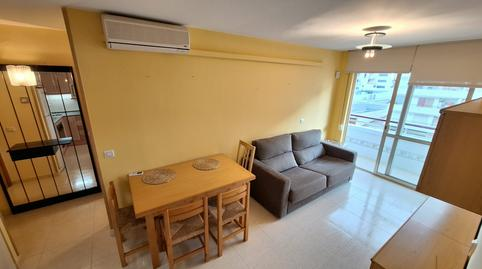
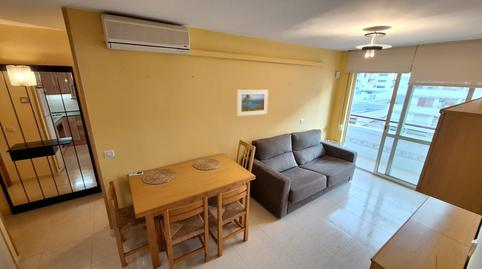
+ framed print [236,89,269,117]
